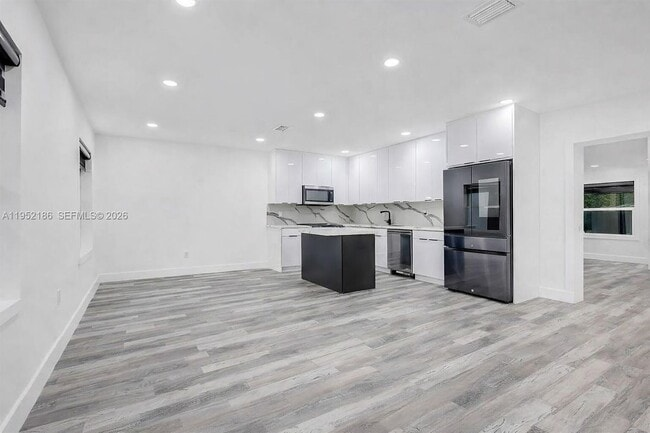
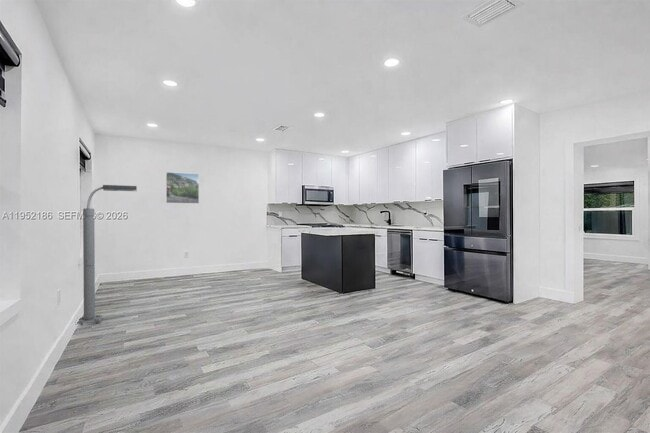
+ floor lamp [76,184,138,326]
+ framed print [165,171,200,205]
